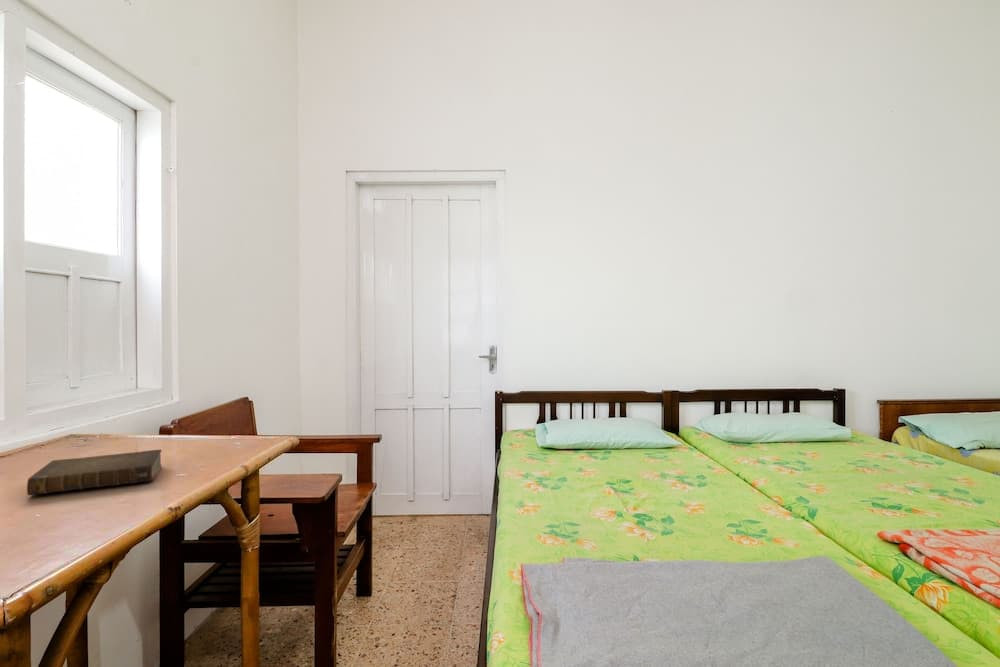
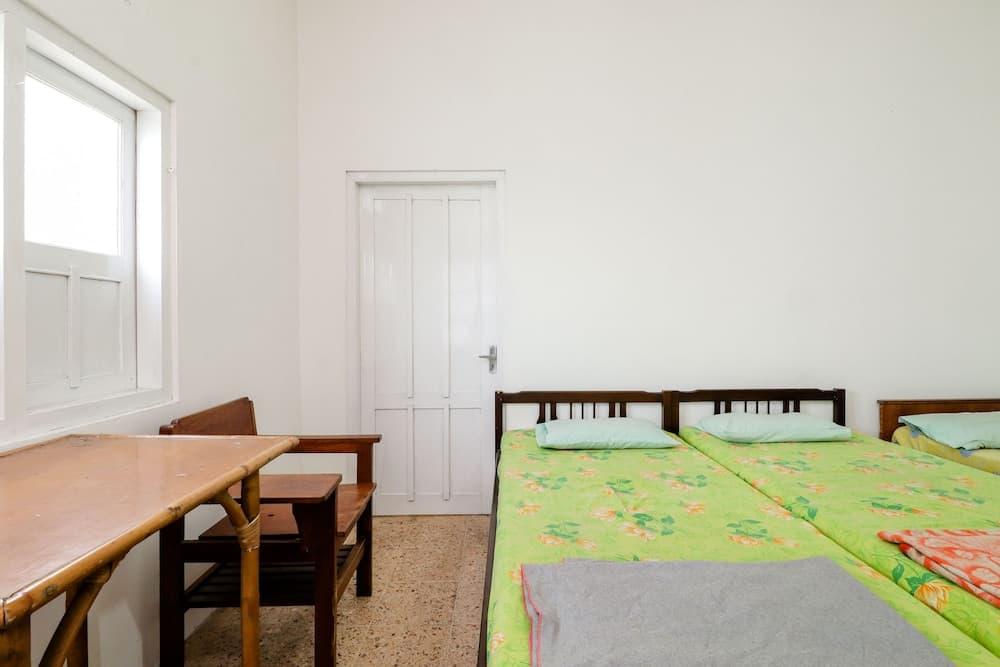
- book [26,449,163,496]
